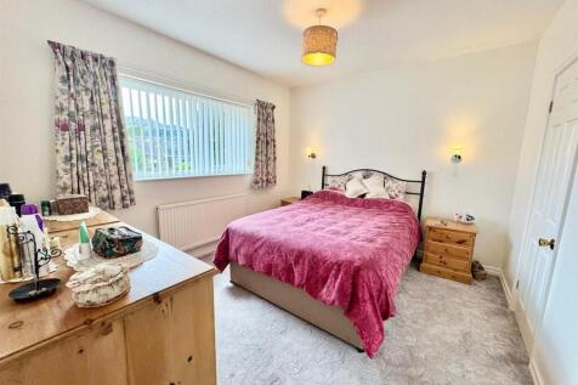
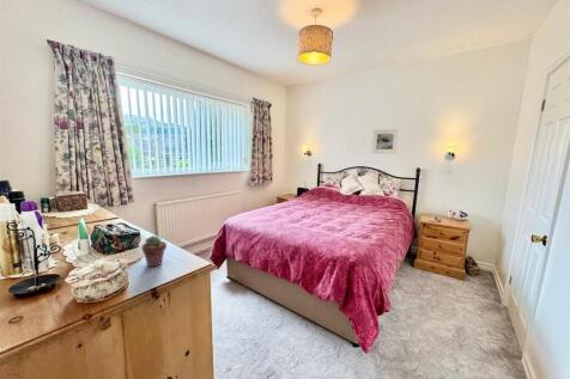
+ potted succulent [140,234,168,268]
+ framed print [371,128,400,154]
